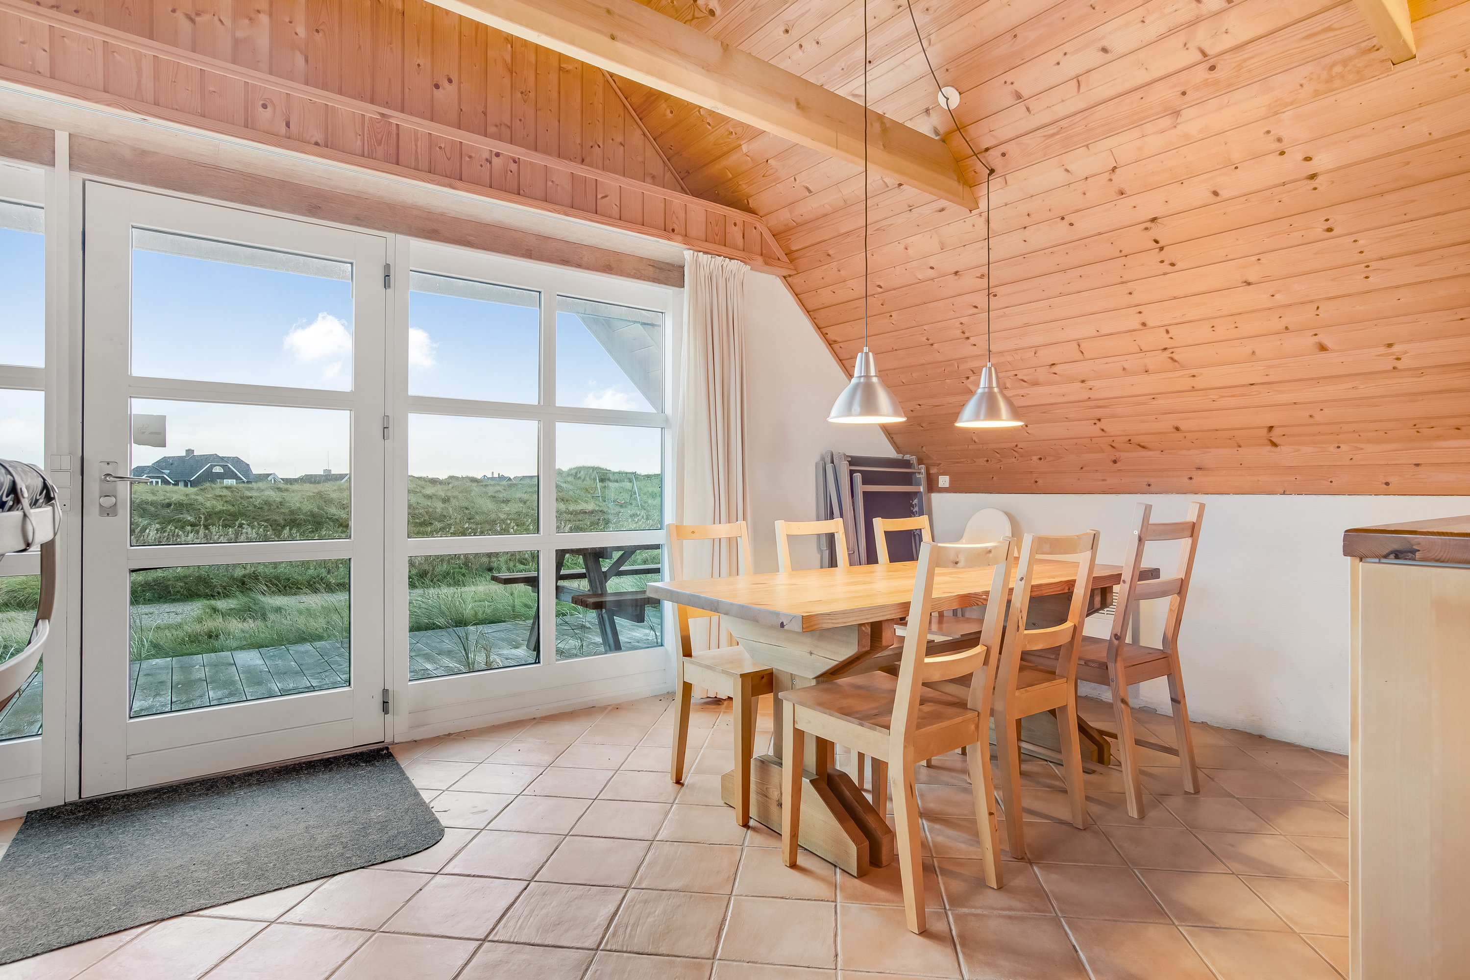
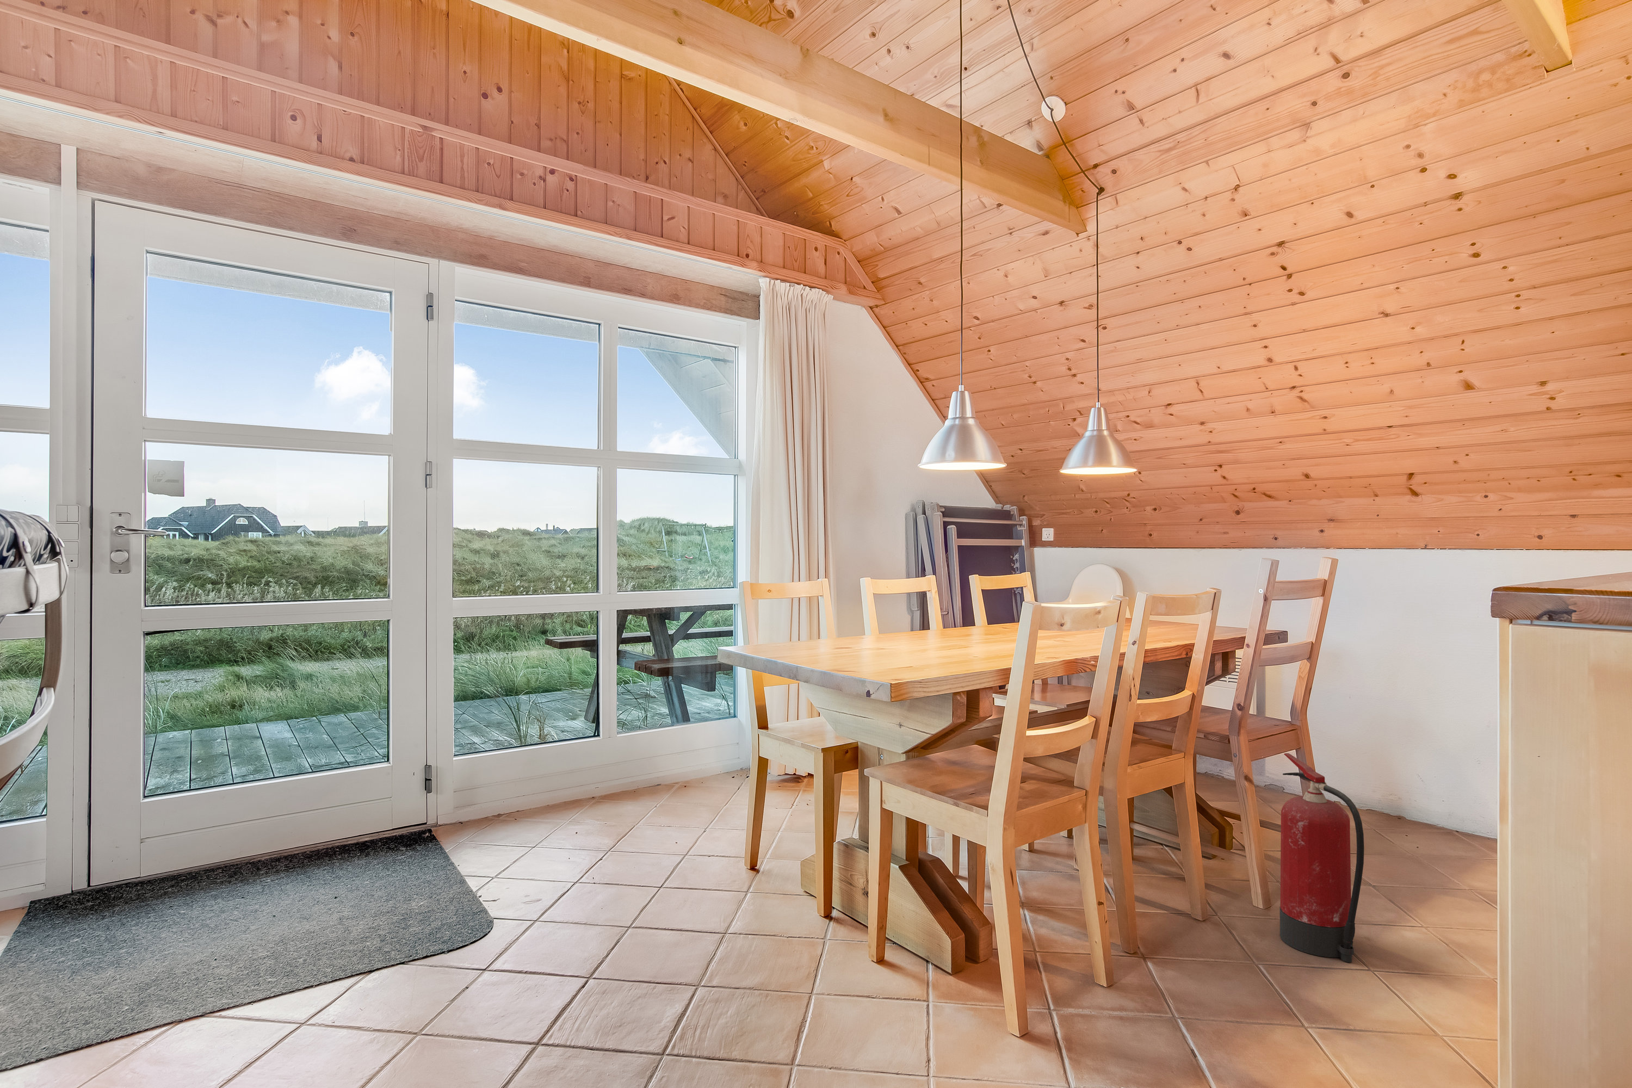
+ fire extinguisher [1279,753,1365,963]
